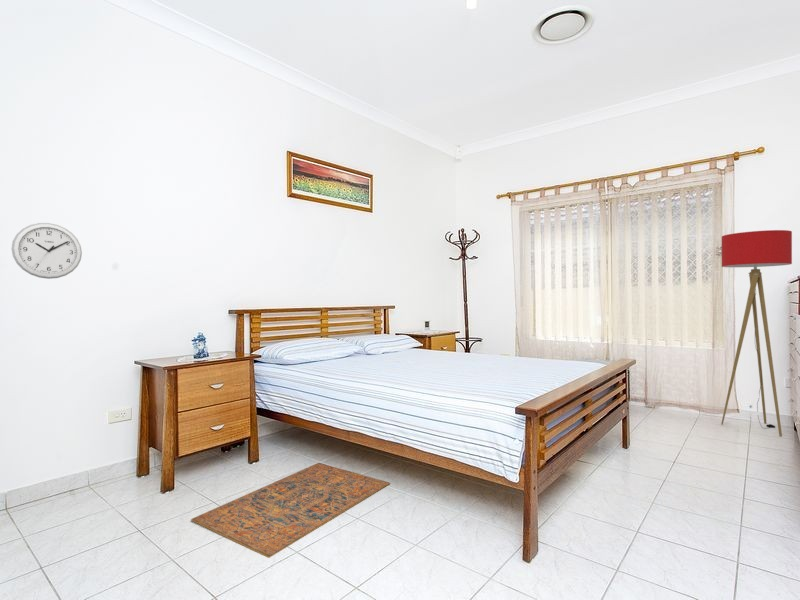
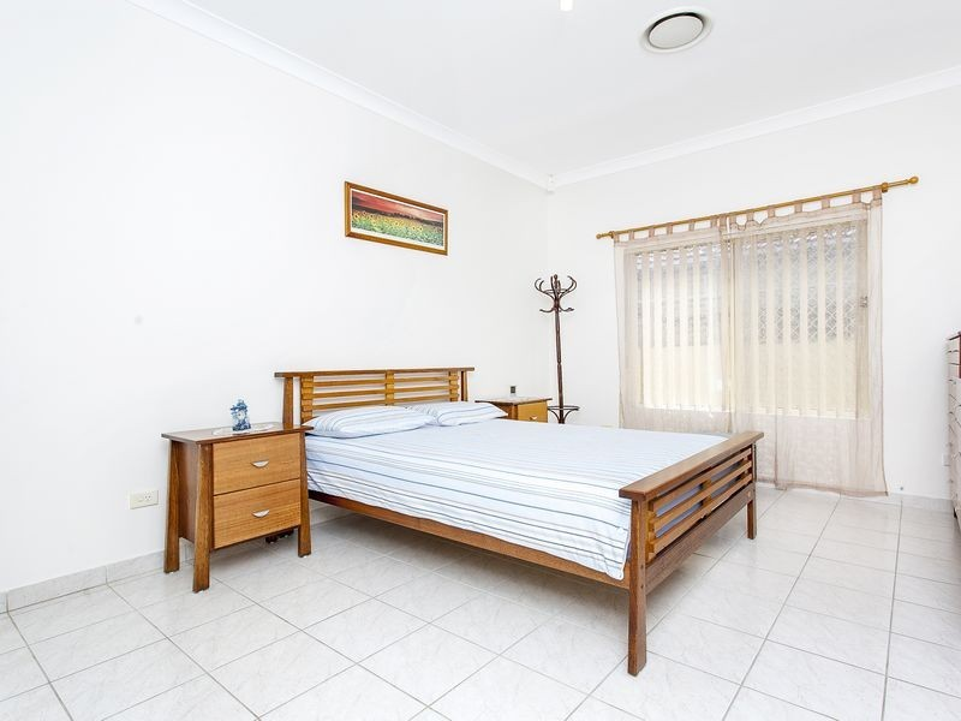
- wall clock [10,222,83,280]
- floor lamp [720,229,793,438]
- rug [190,462,391,559]
